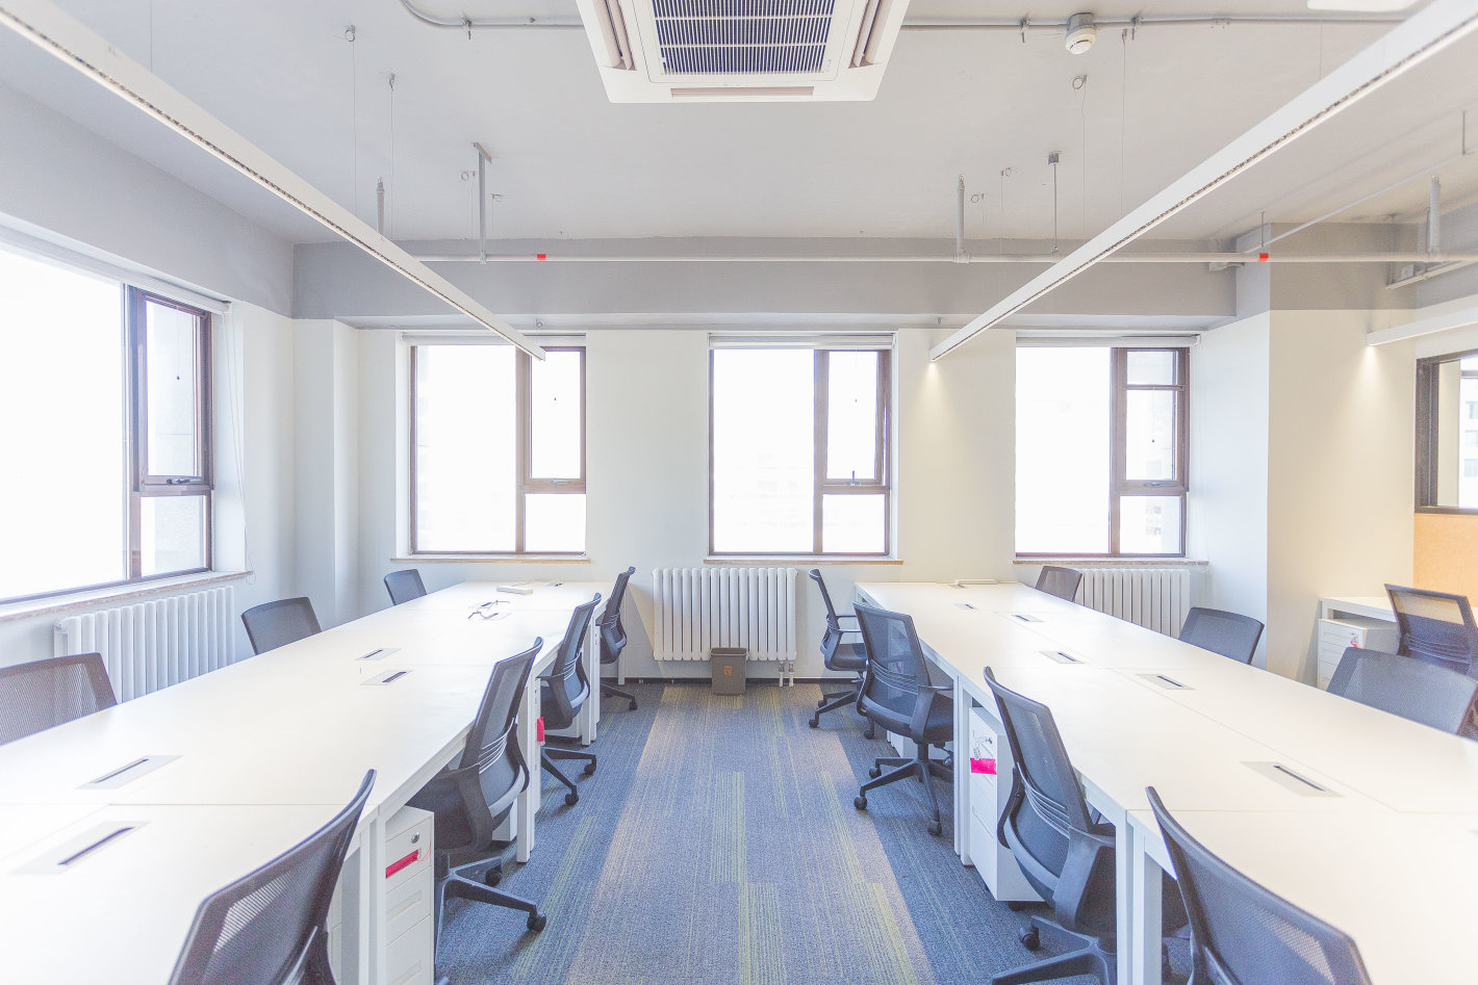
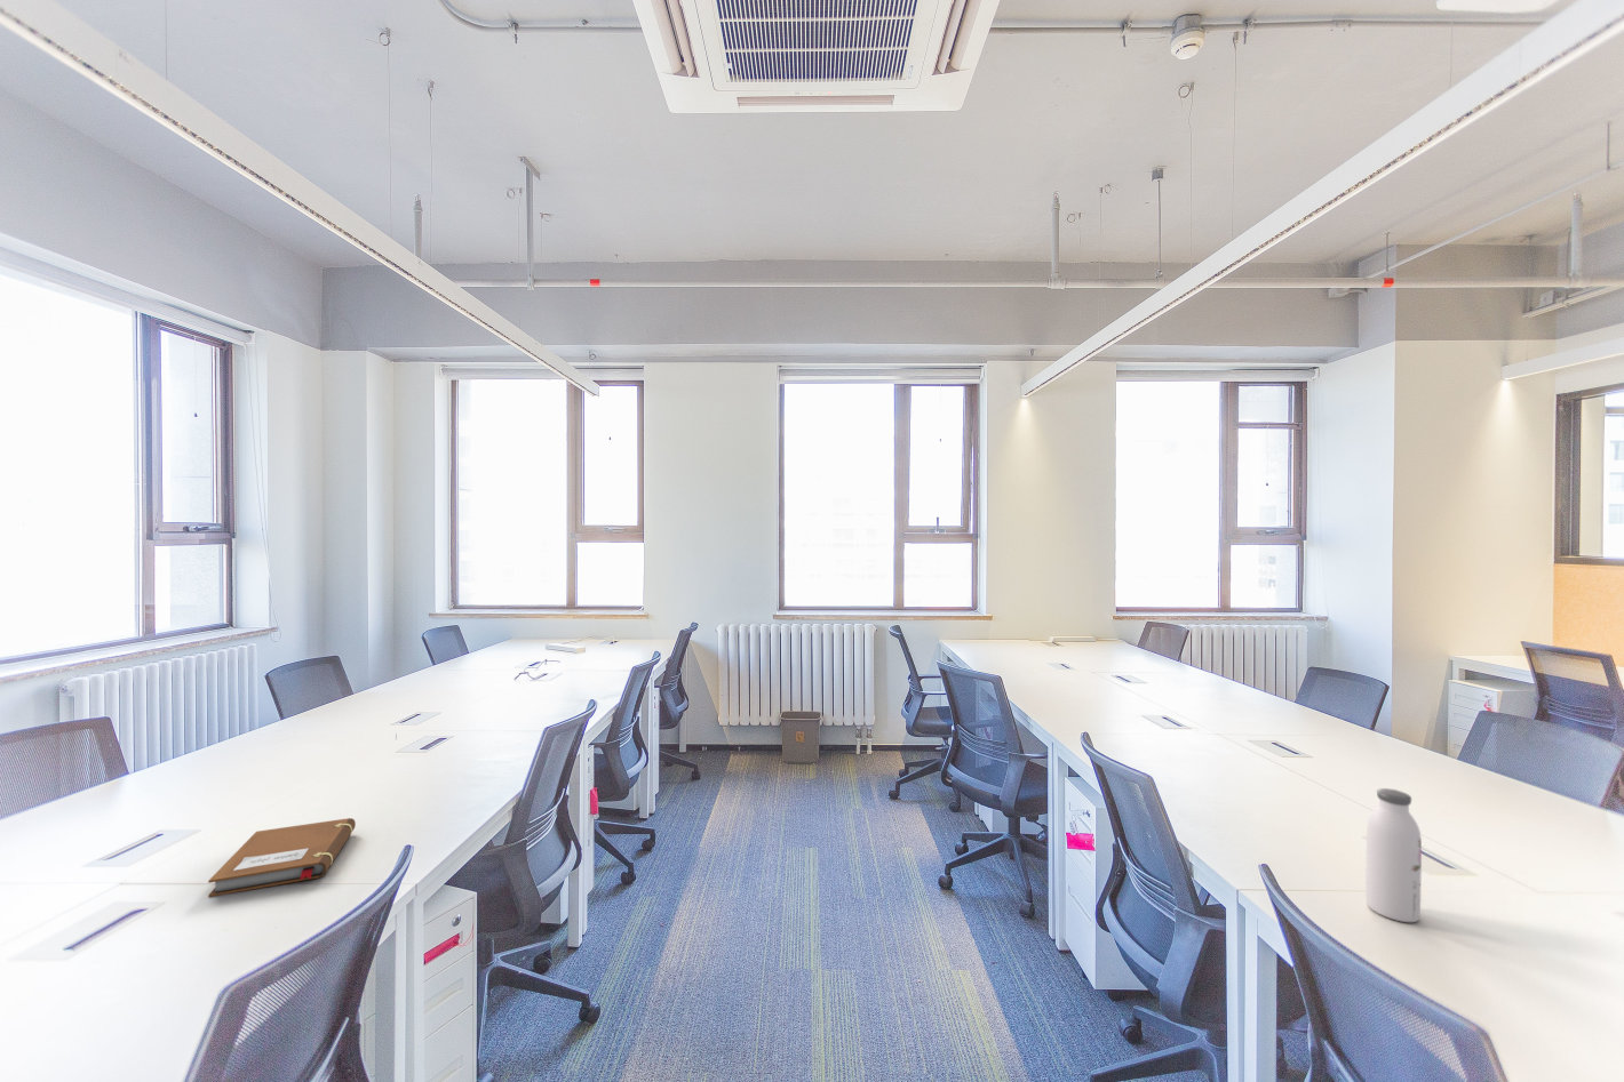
+ notebook [207,816,356,898]
+ water bottle [1364,787,1422,923]
